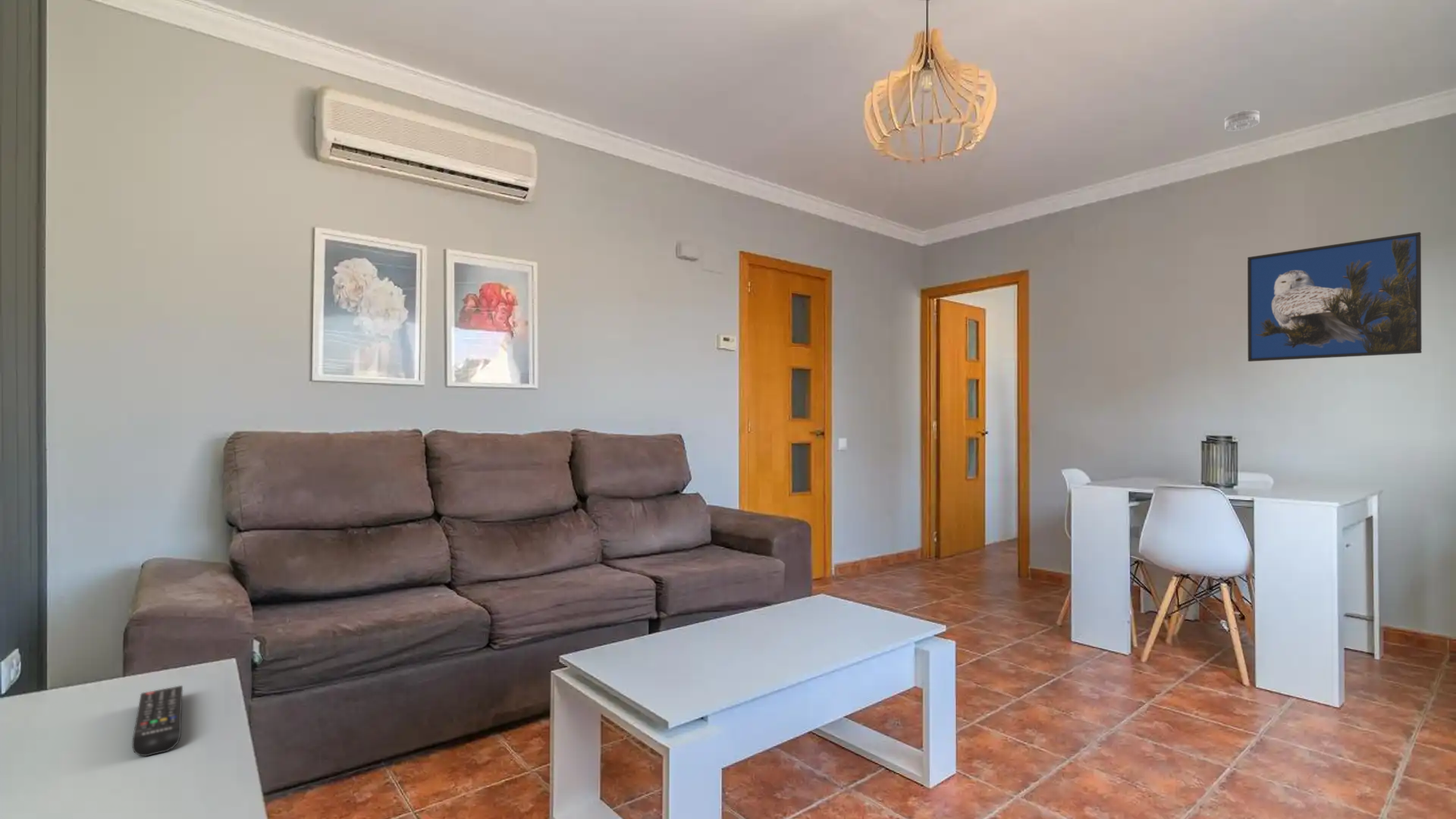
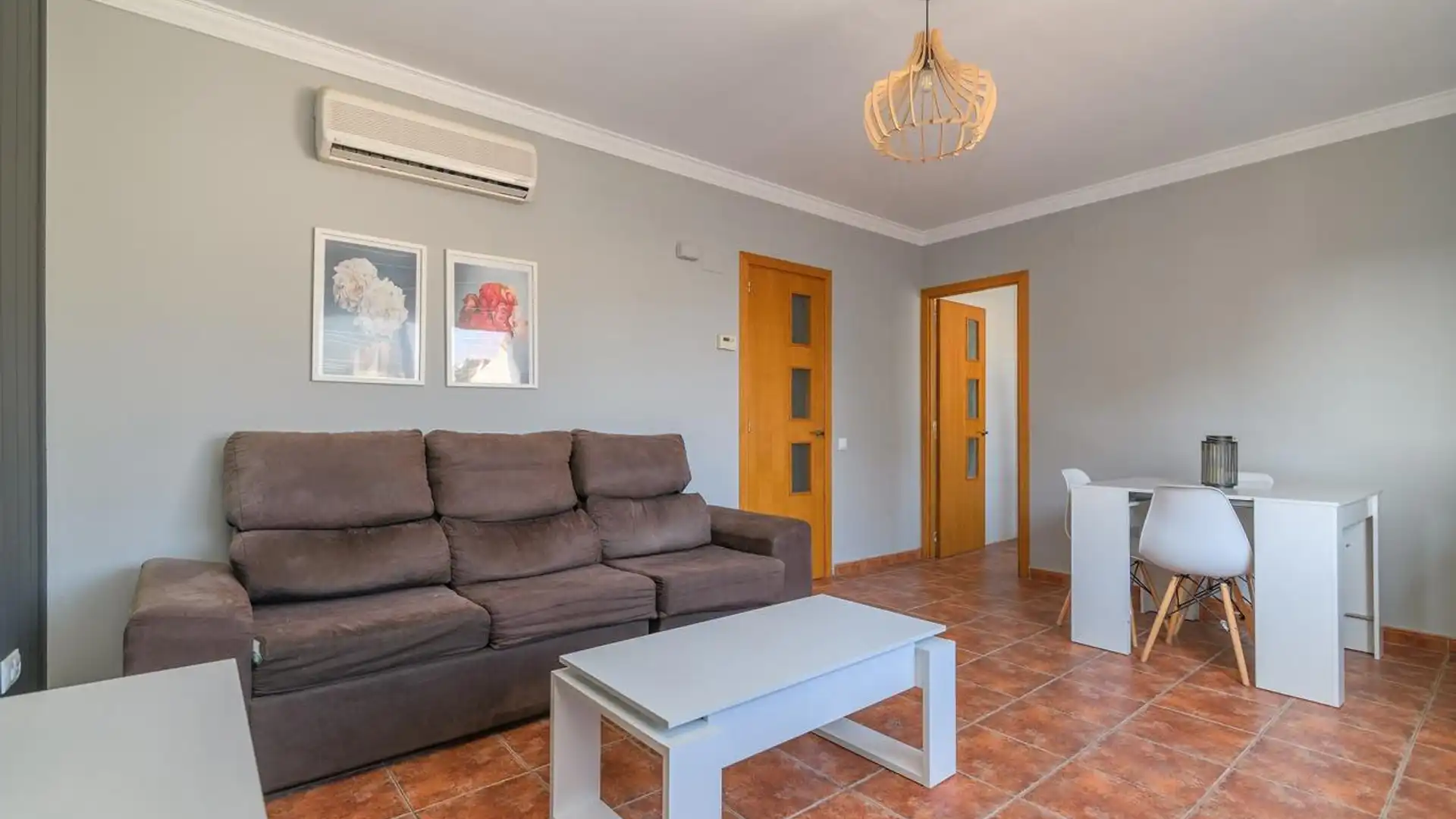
- remote control [131,685,184,757]
- smoke detector [1224,109,1260,132]
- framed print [1247,231,1423,362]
